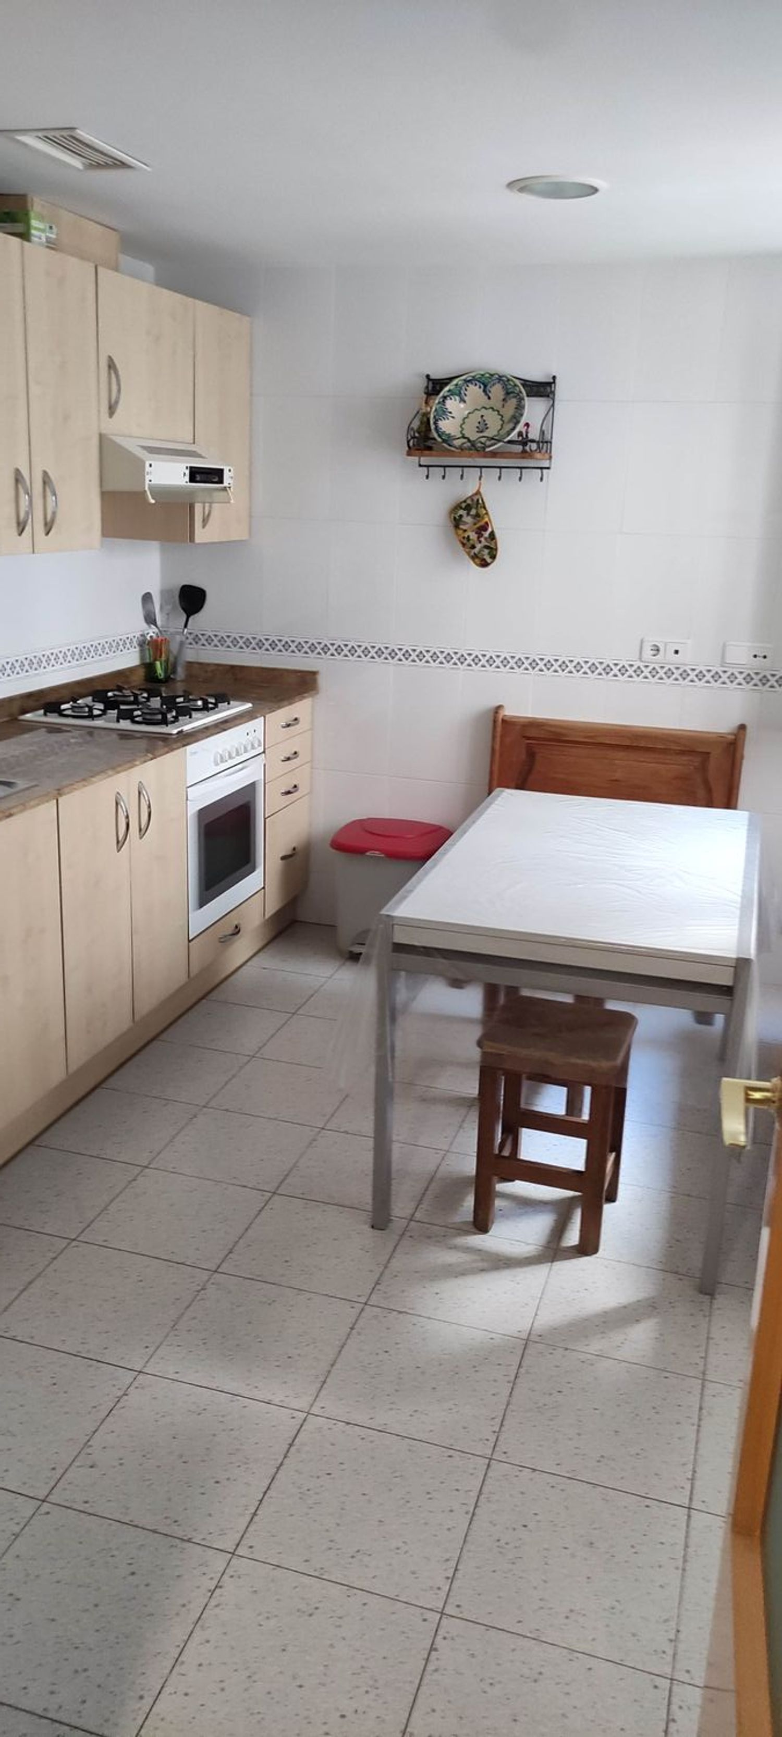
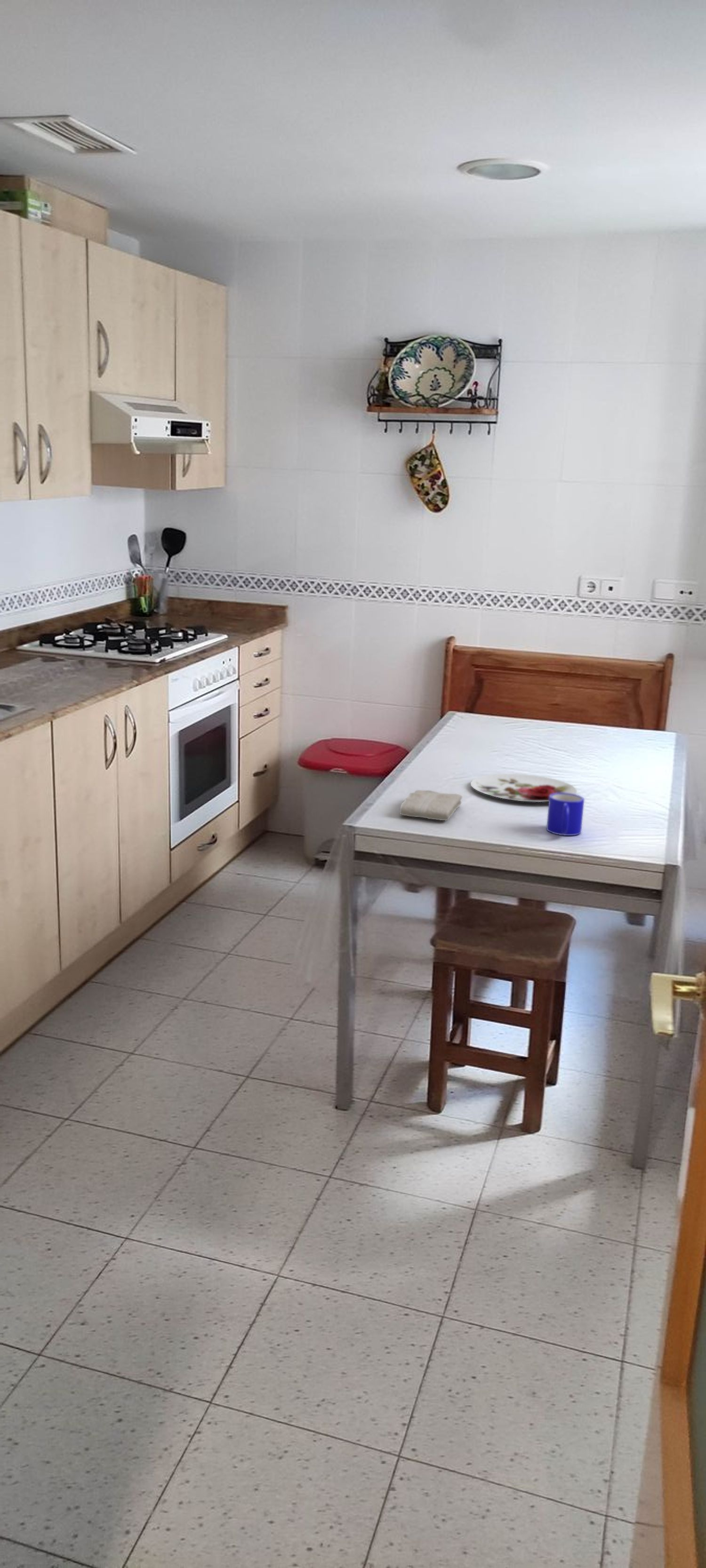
+ plate [470,773,578,802]
+ washcloth [399,789,463,821]
+ mug [546,793,585,836]
